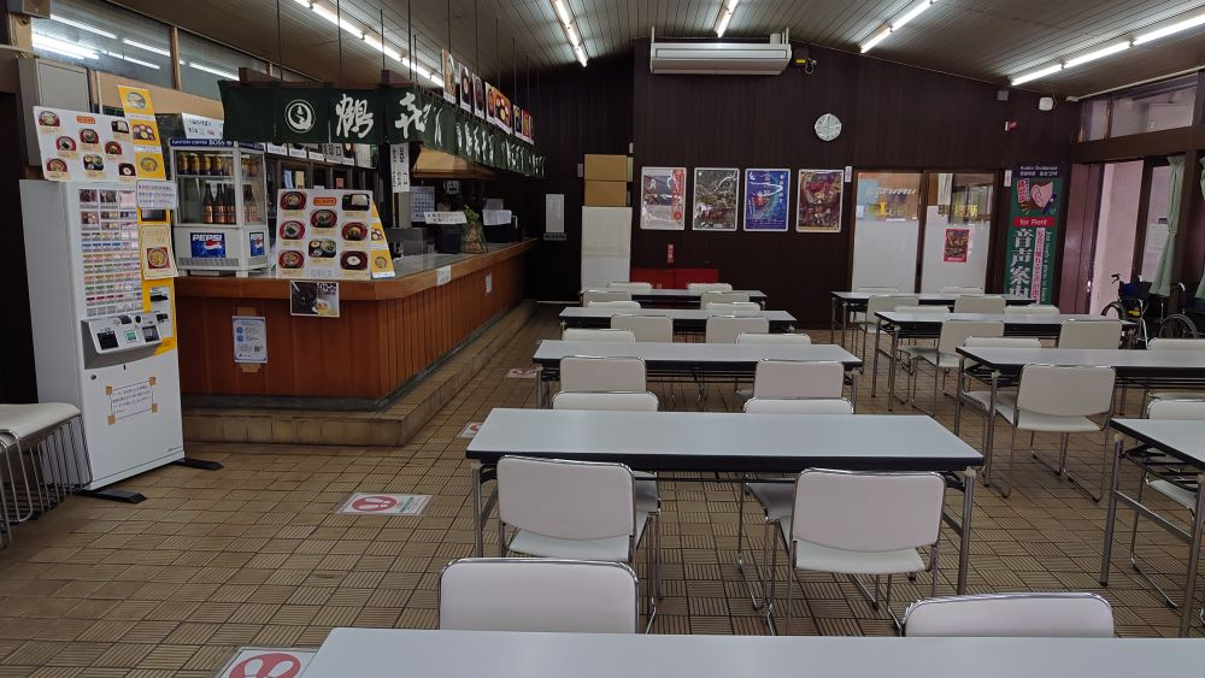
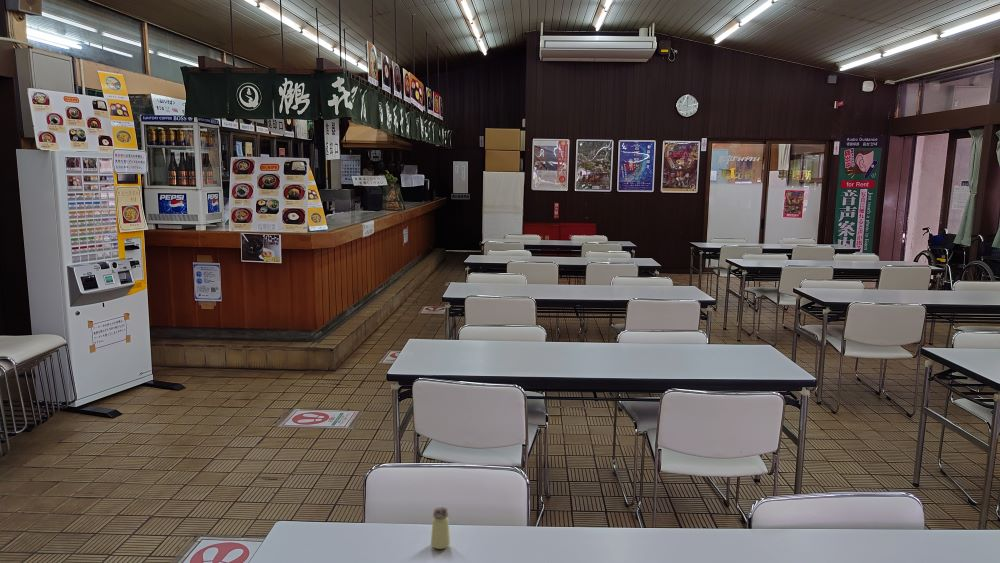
+ saltshaker [430,506,451,550]
